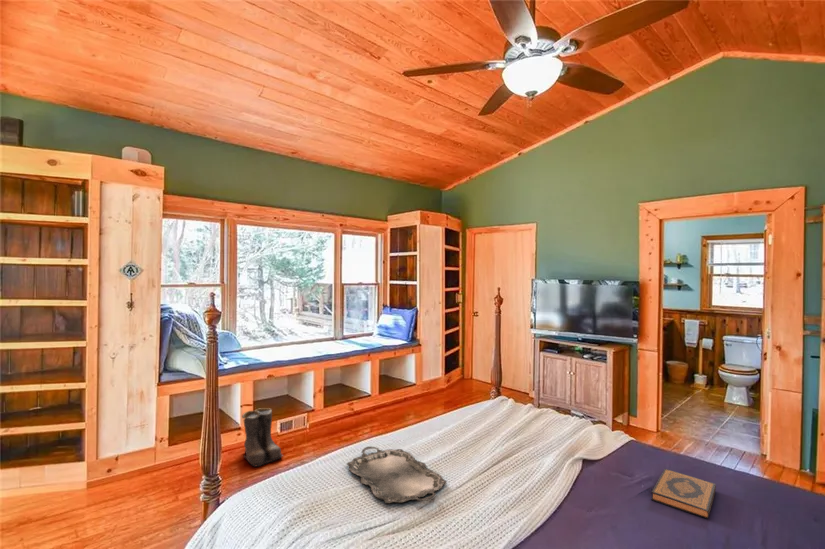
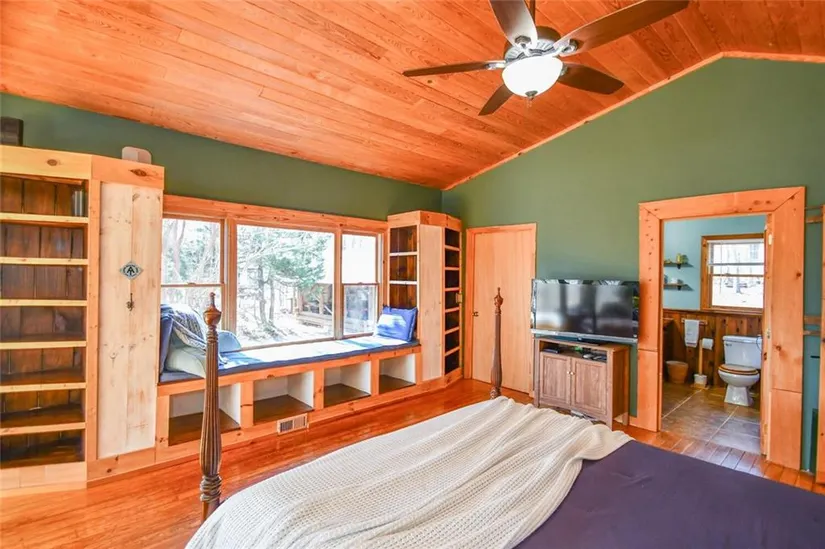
- hardback book [651,468,717,520]
- boots [241,407,285,468]
- serving tray [346,445,448,504]
